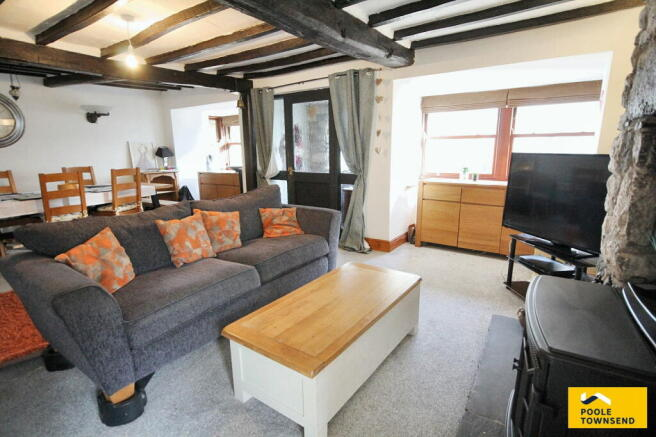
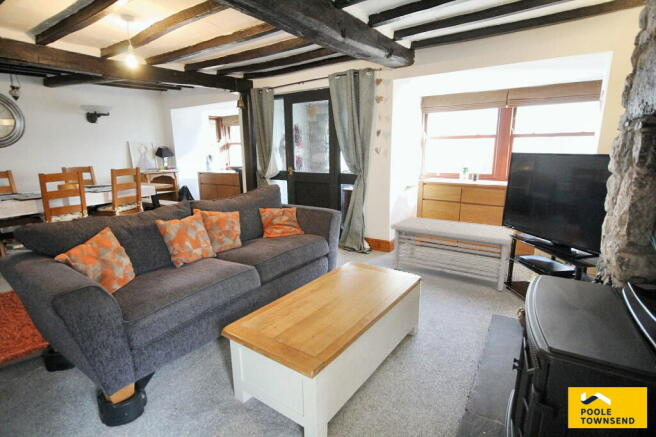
+ storage bench [390,216,517,292]
